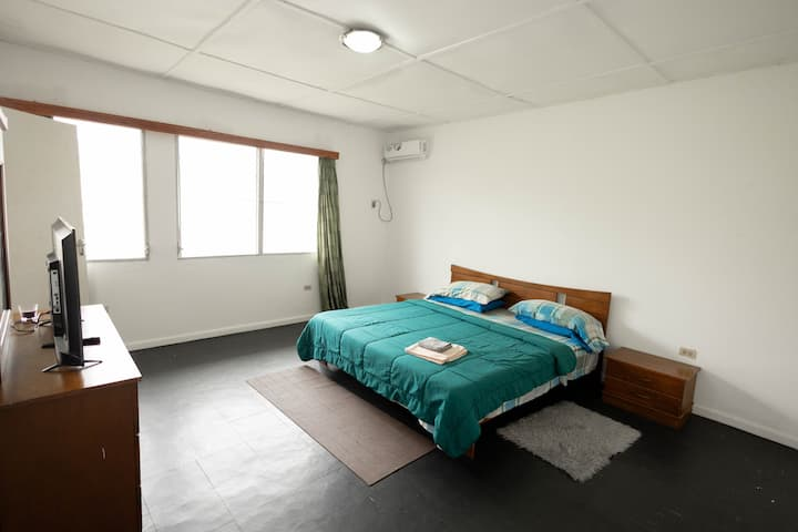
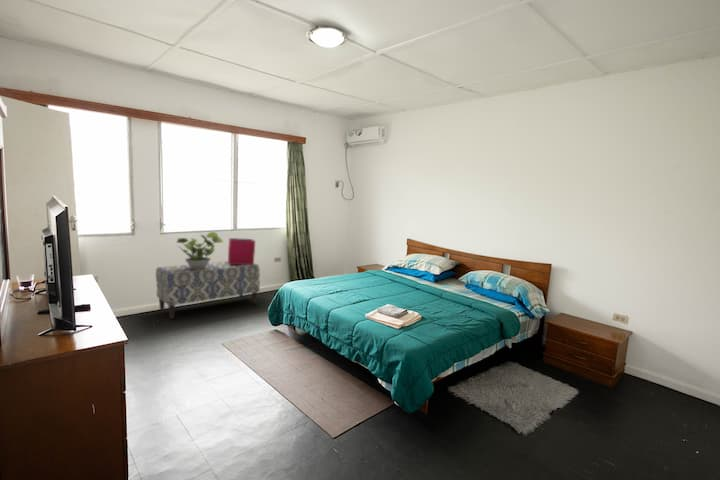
+ storage bin [227,237,256,264]
+ bench [155,260,261,320]
+ potted plant [175,231,224,269]
